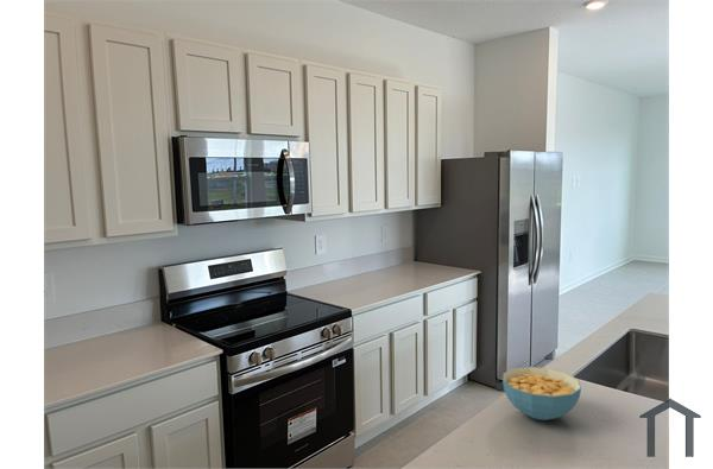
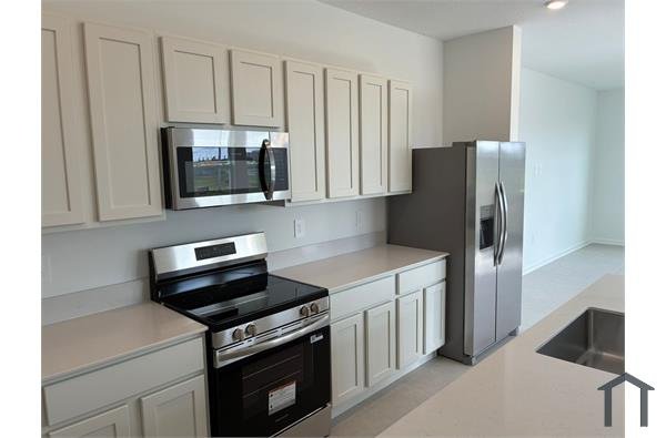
- cereal bowl [501,366,582,422]
